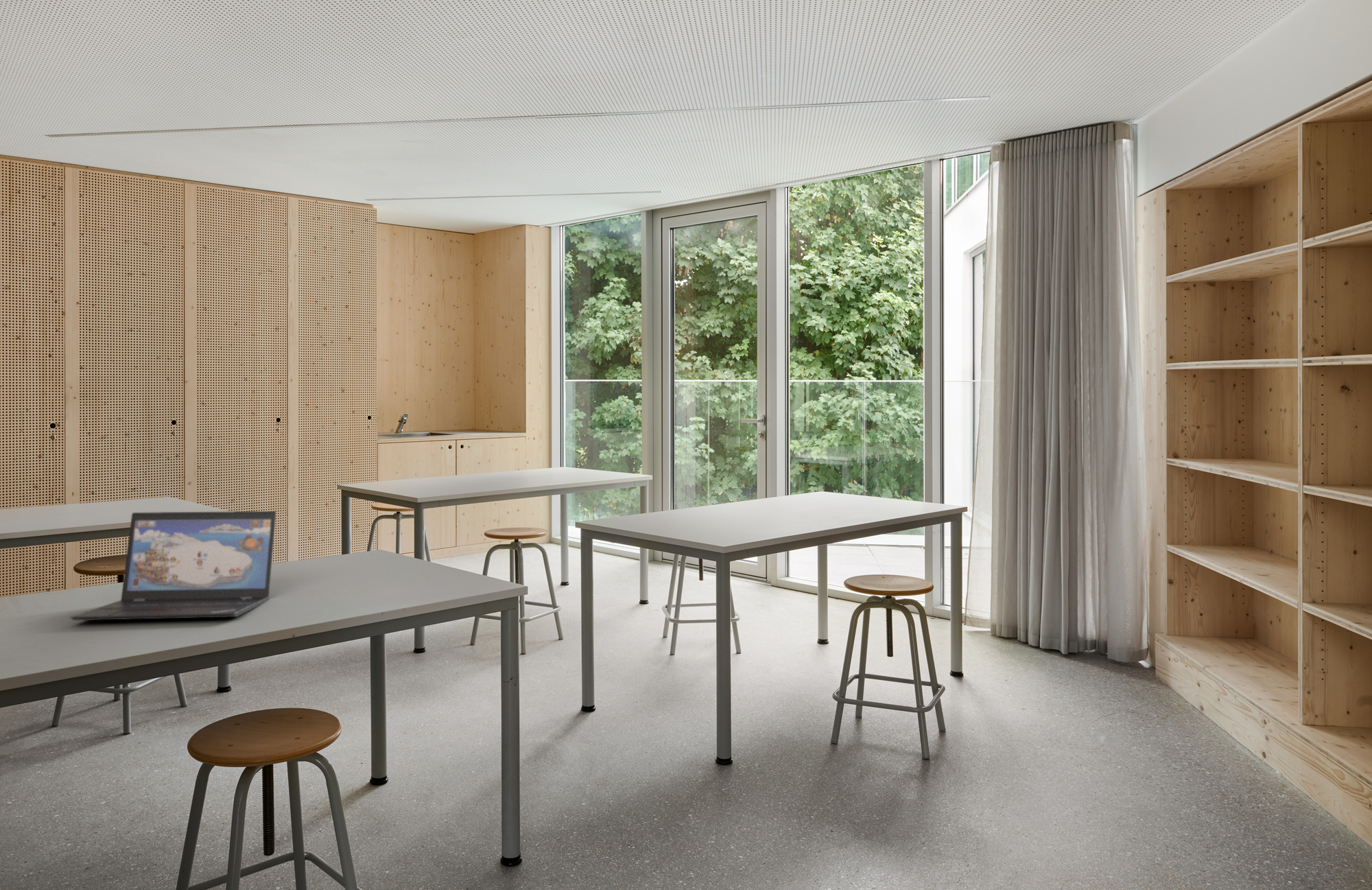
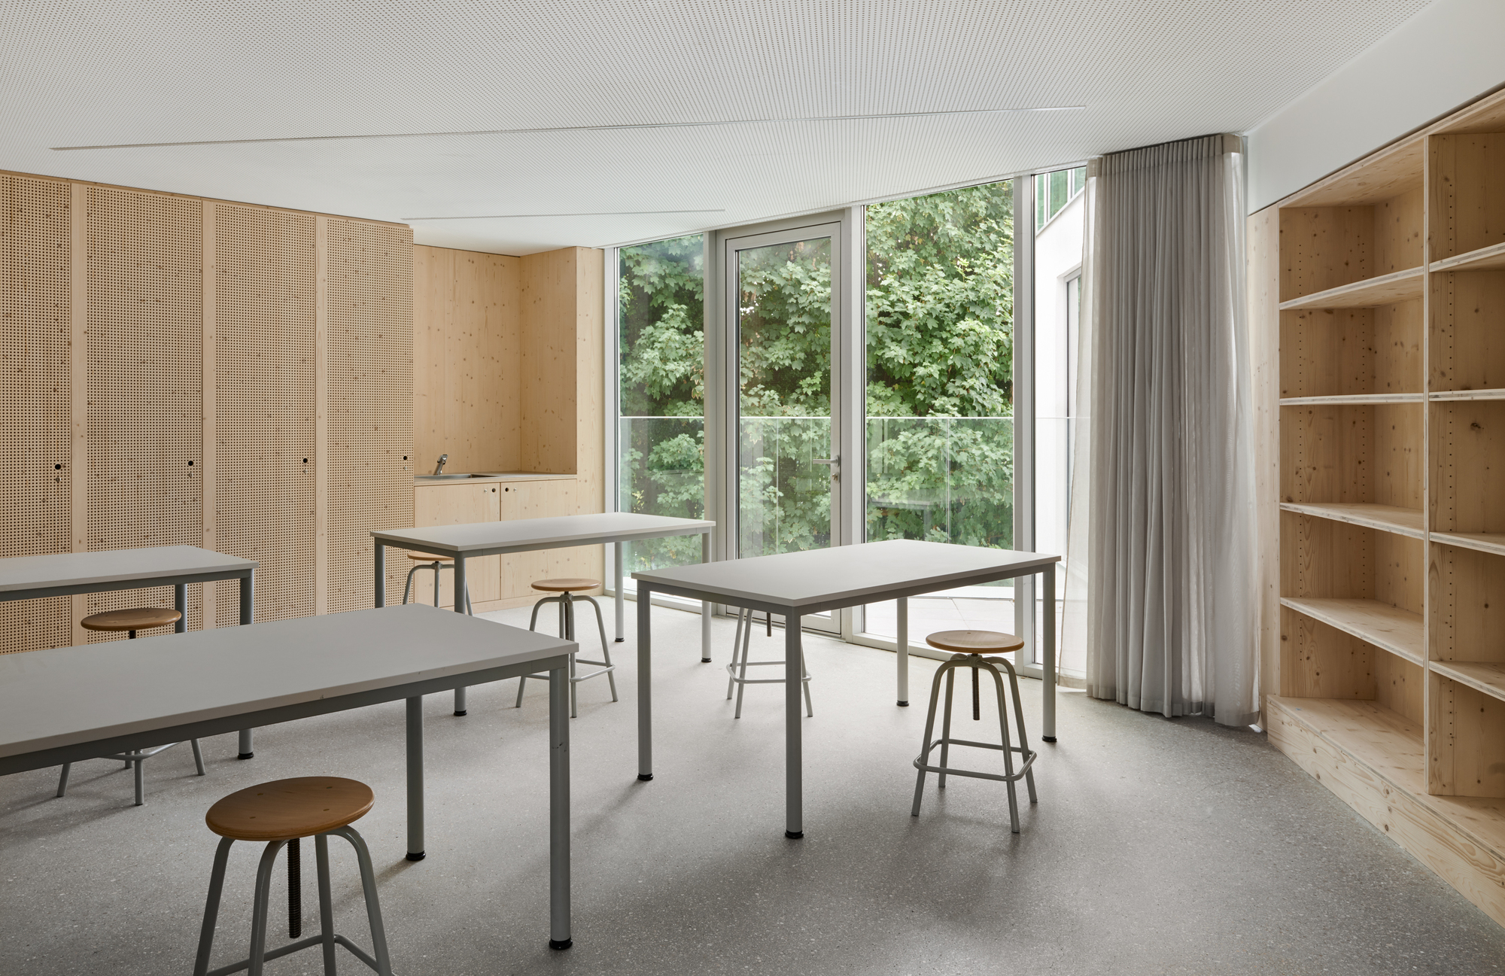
- laptop [69,511,277,621]
